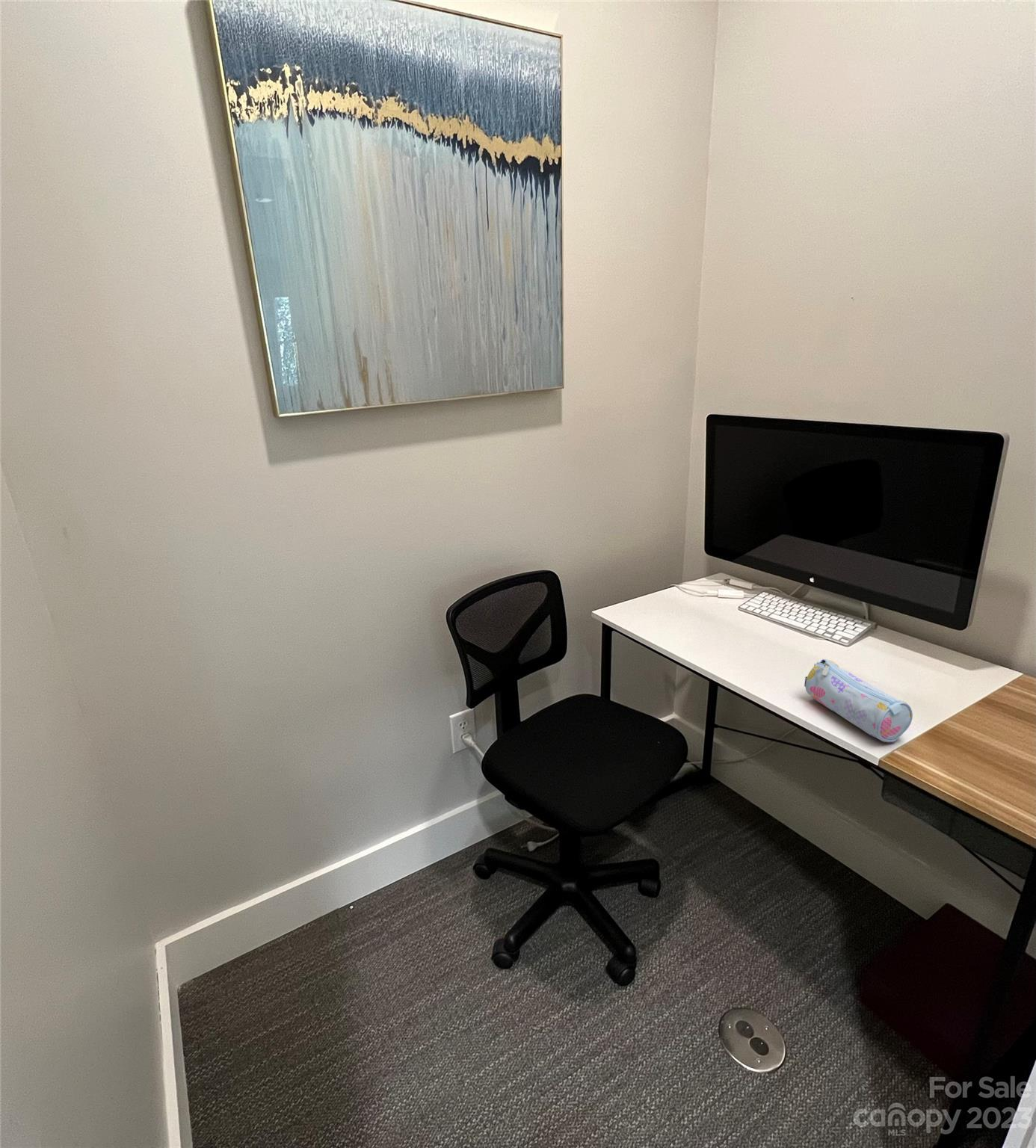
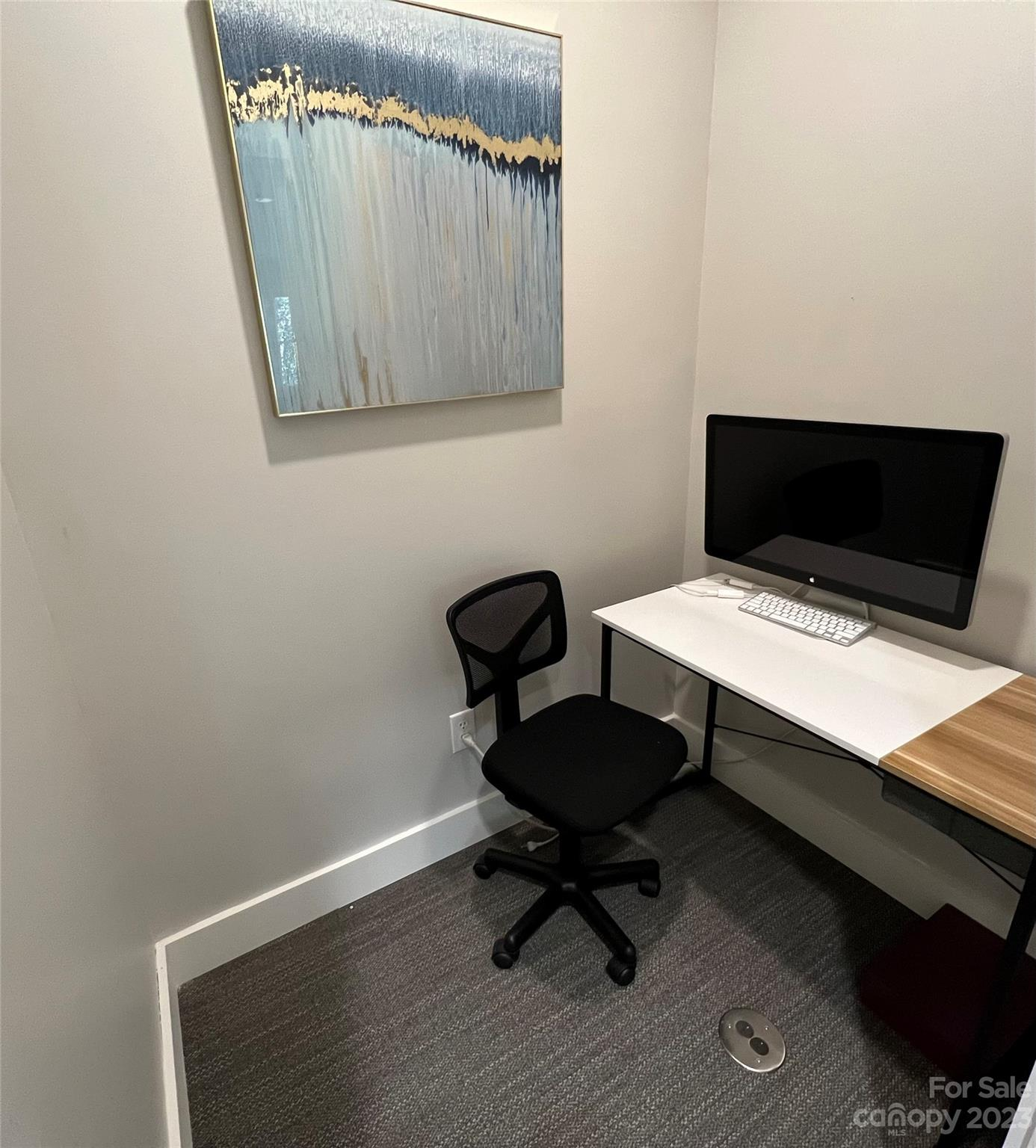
- pencil case [804,658,913,743]
